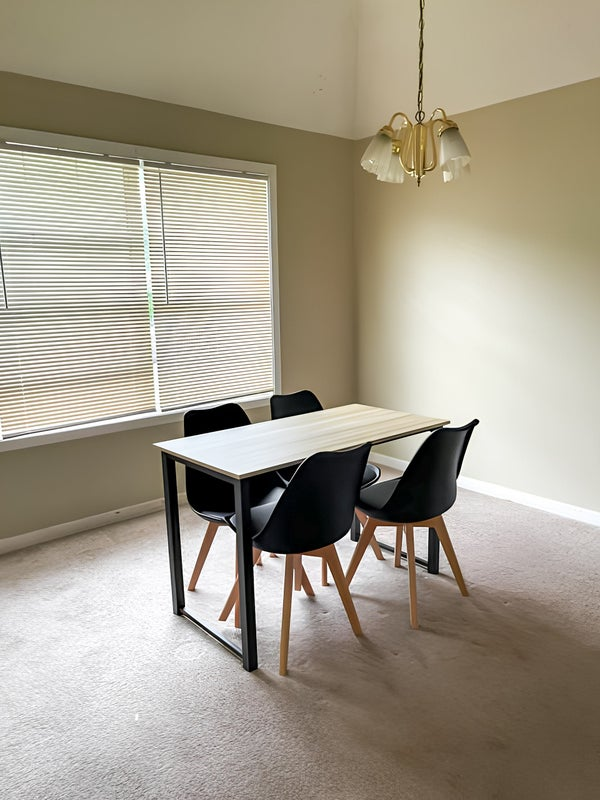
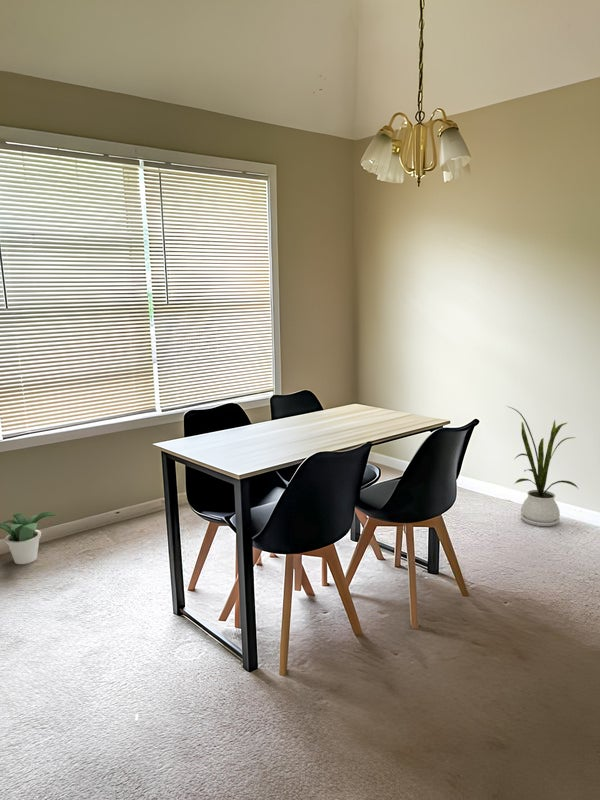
+ house plant [506,405,579,527]
+ potted plant [0,511,56,565]
